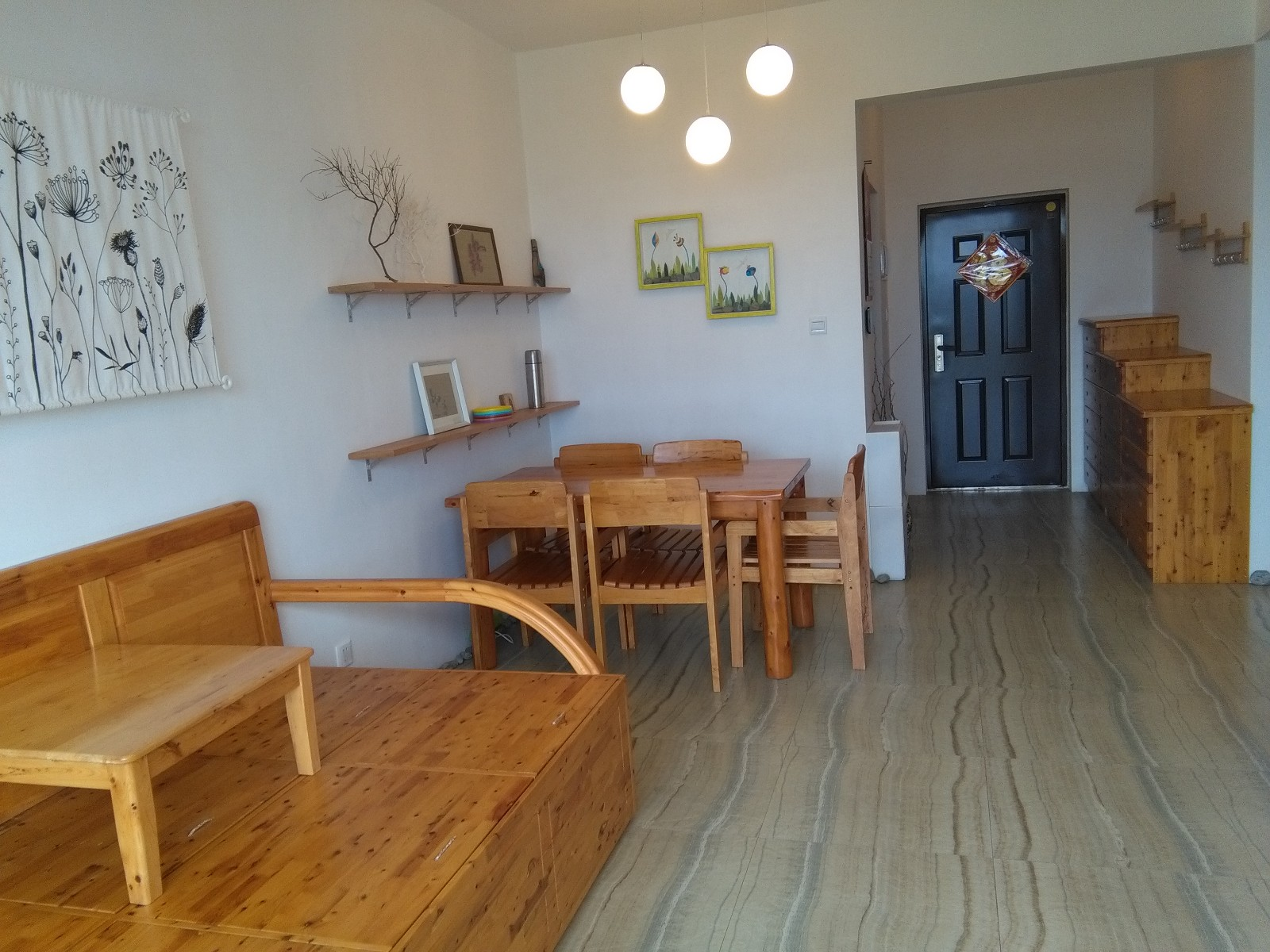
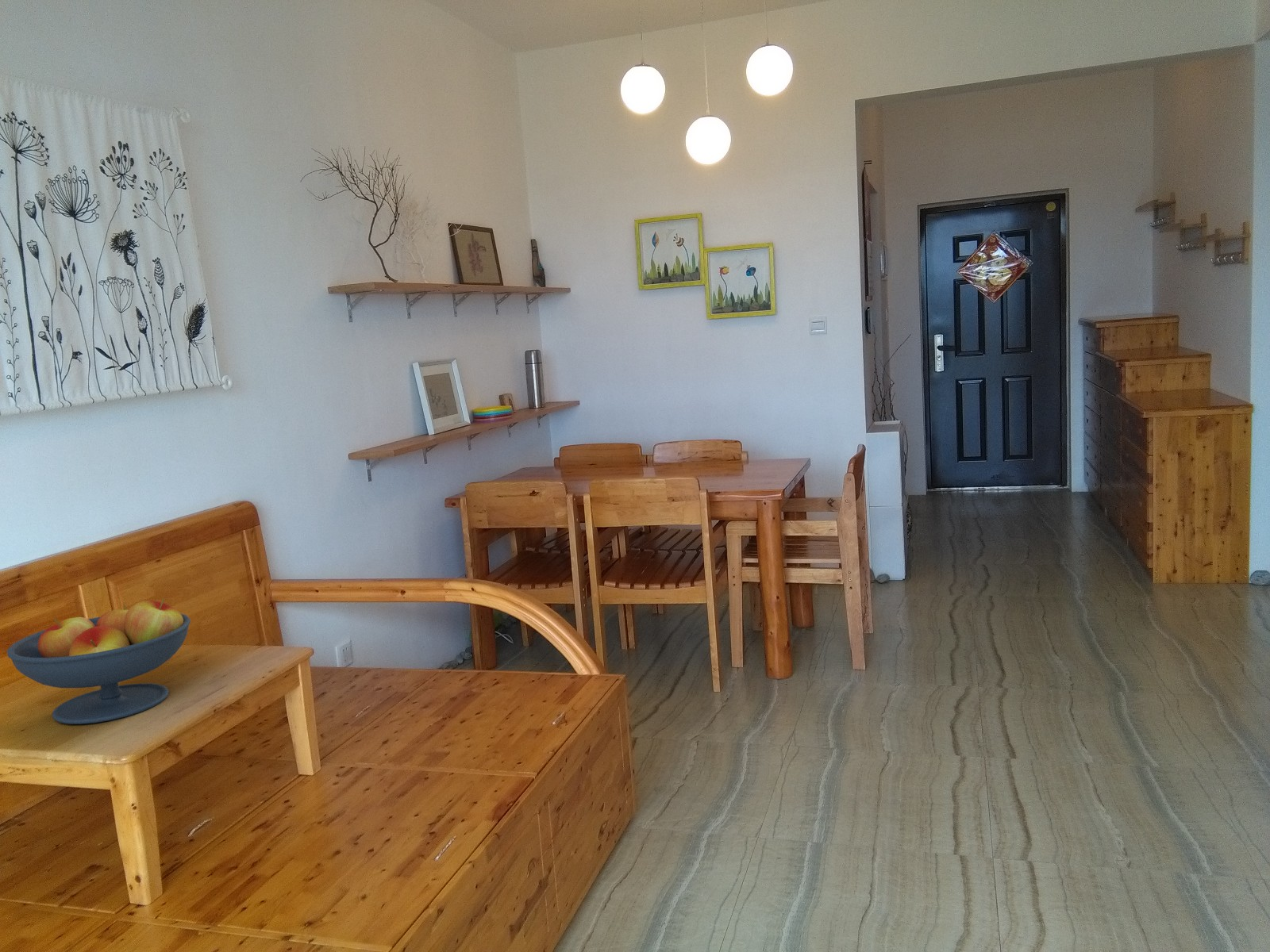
+ fruit bowl [6,598,191,725]
